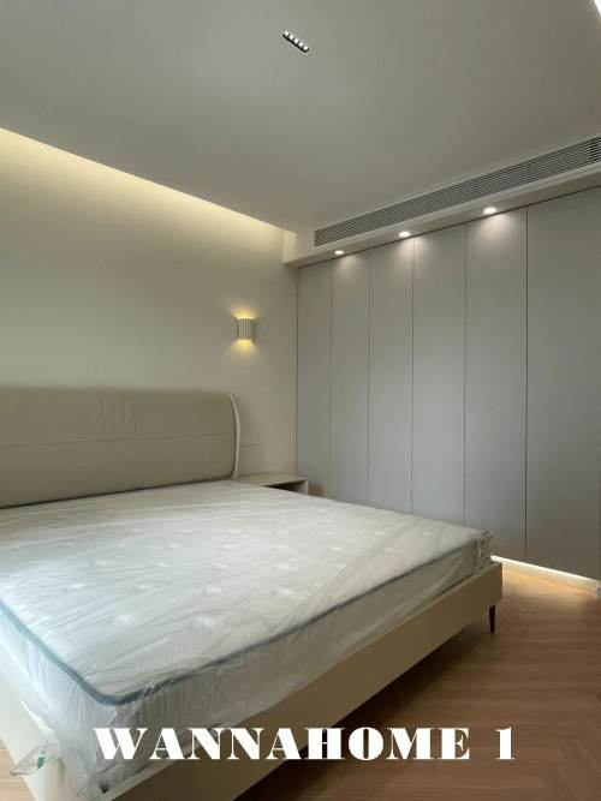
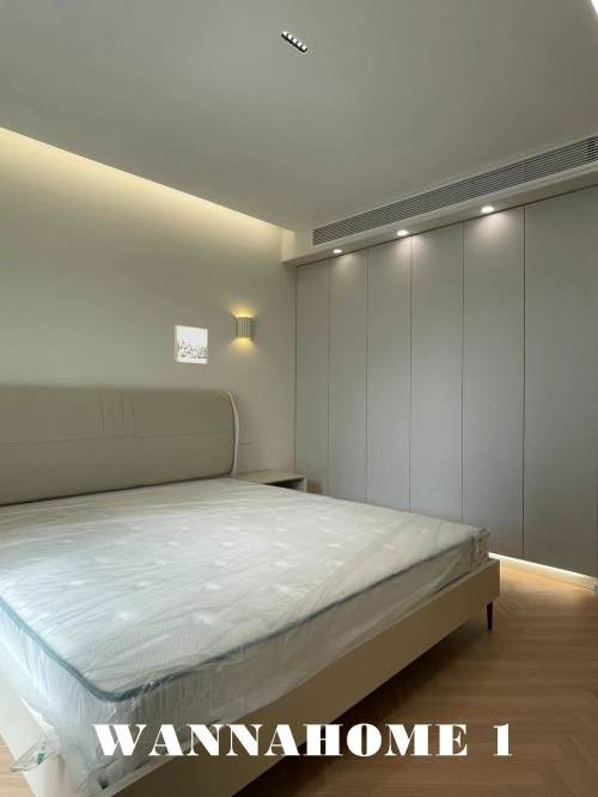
+ wall art [173,324,209,366]
